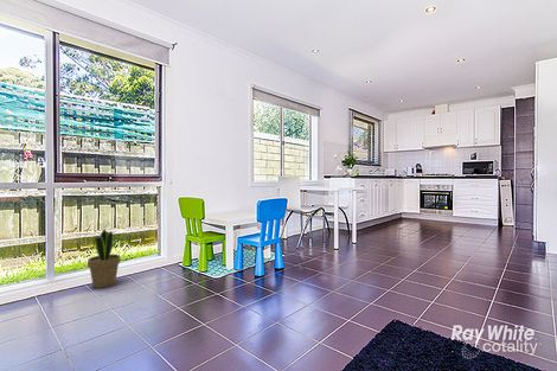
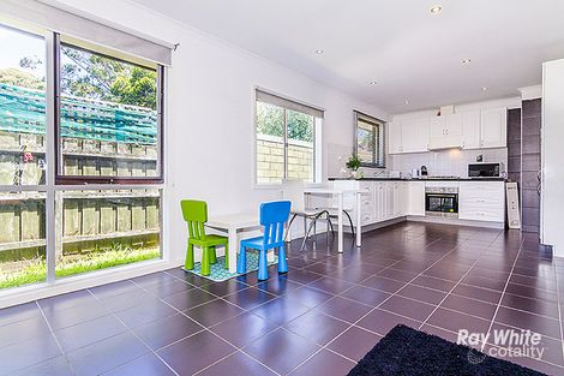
- potted plant [87,229,126,289]
